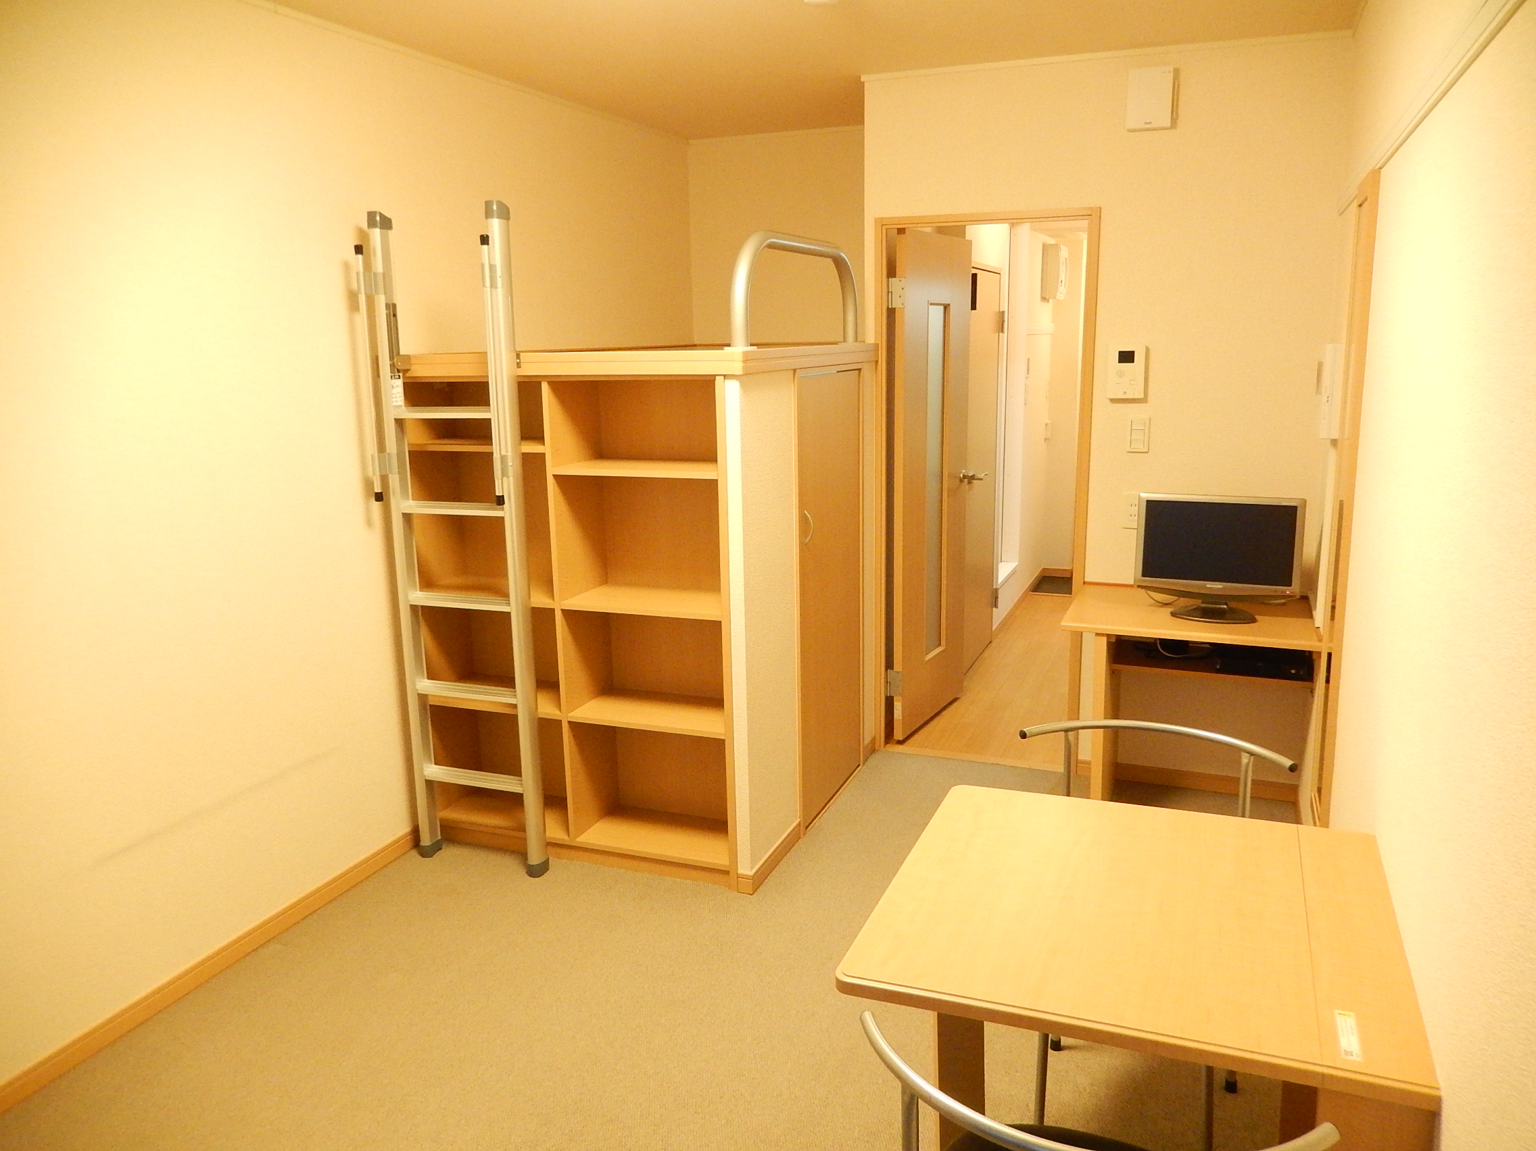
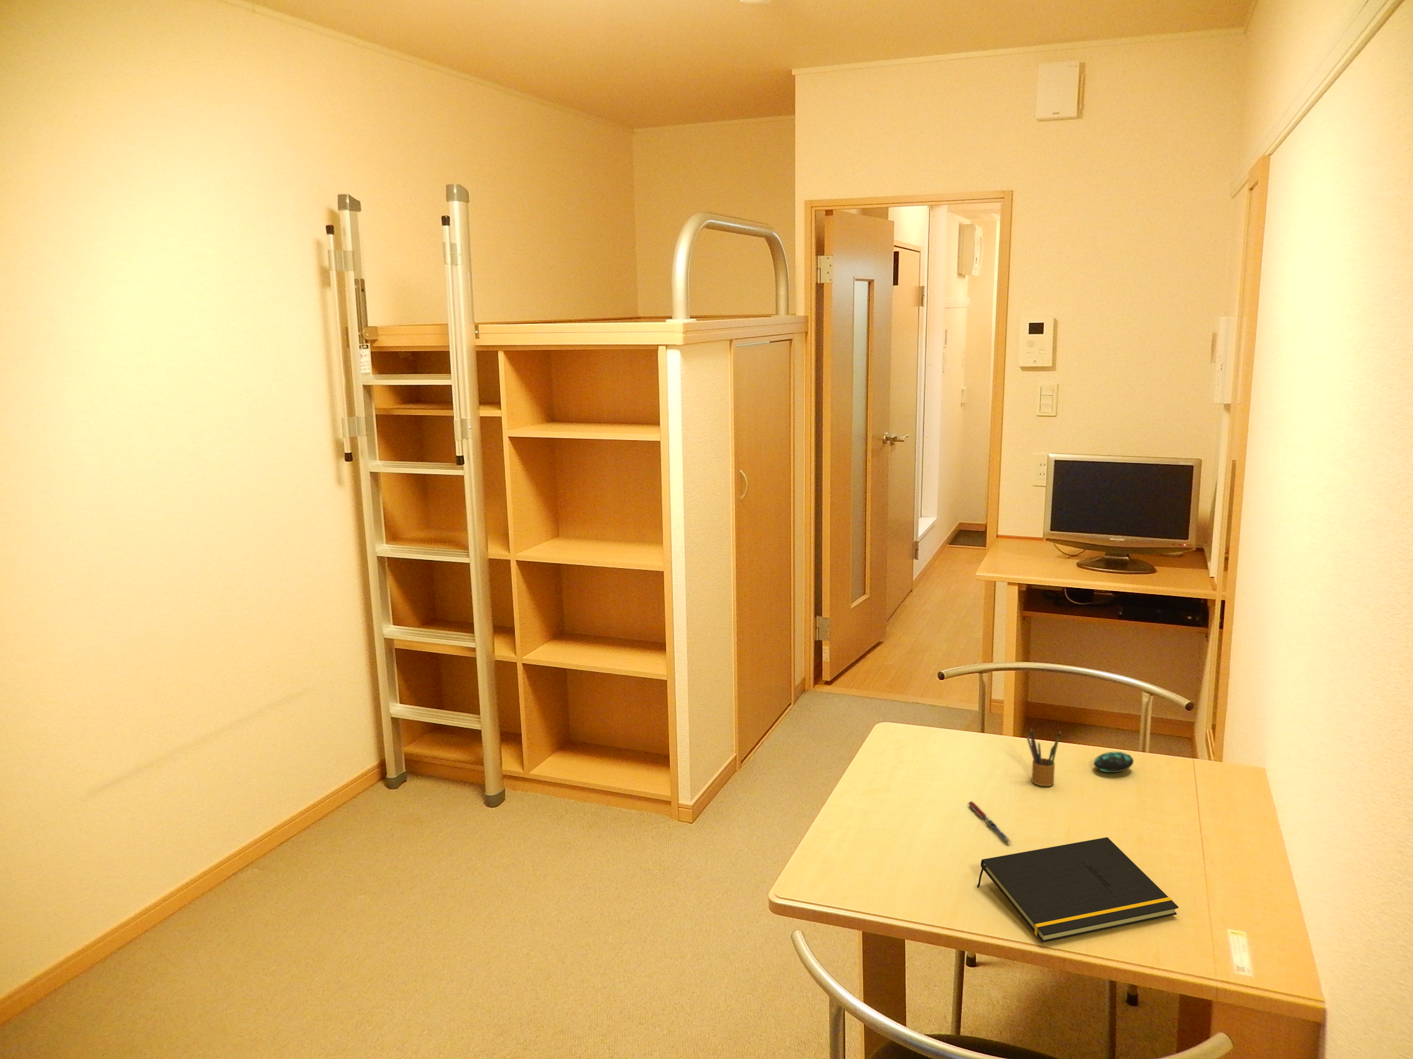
+ decorative egg [1093,751,1135,773]
+ notepad [977,837,1179,943]
+ pen [967,801,1014,844]
+ pencil box [1026,726,1061,786]
